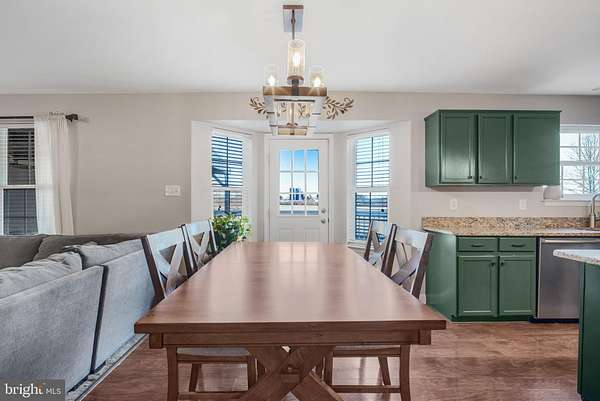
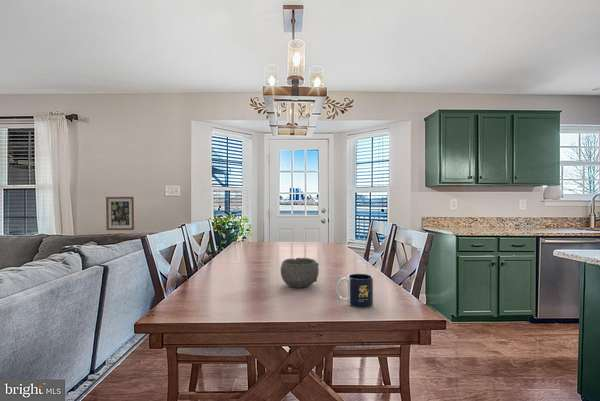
+ mug [335,273,374,309]
+ wall art [105,196,135,231]
+ bowl [279,257,320,288]
